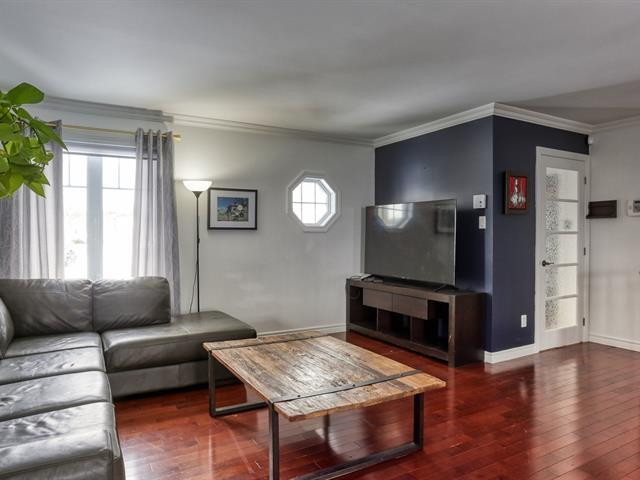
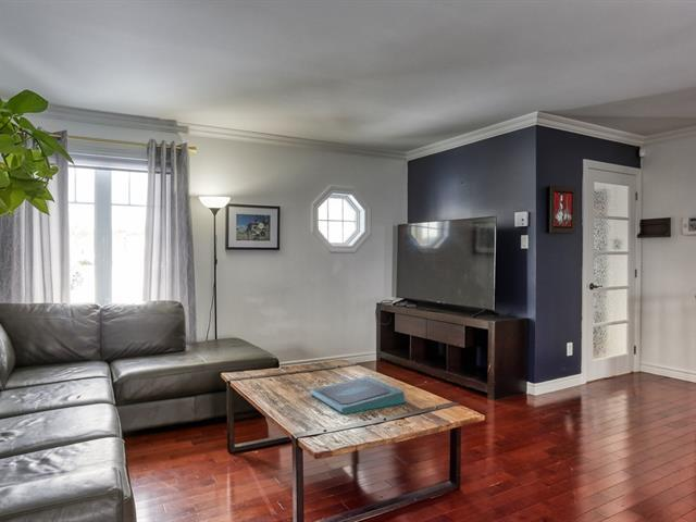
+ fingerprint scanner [309,375,407,415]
